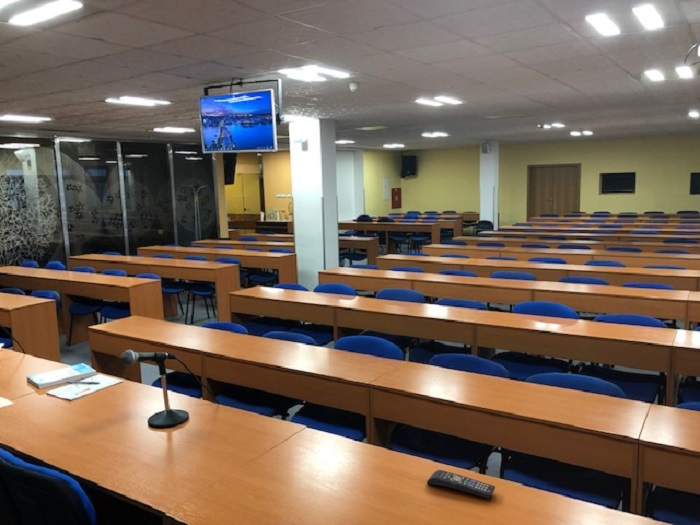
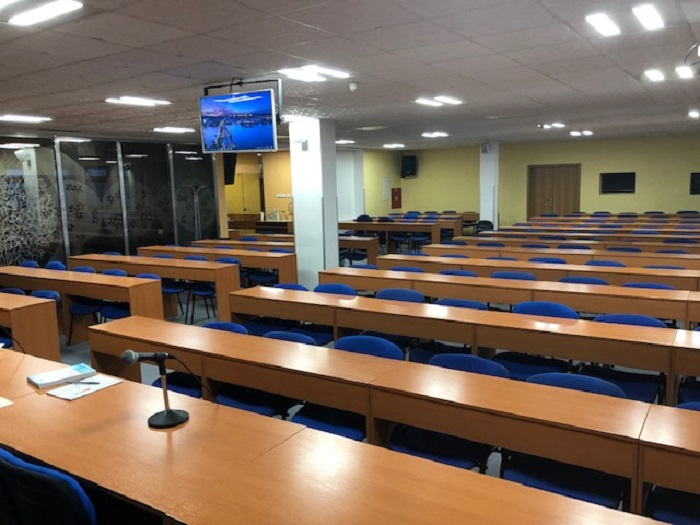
- remote control [426,469,496,499]
